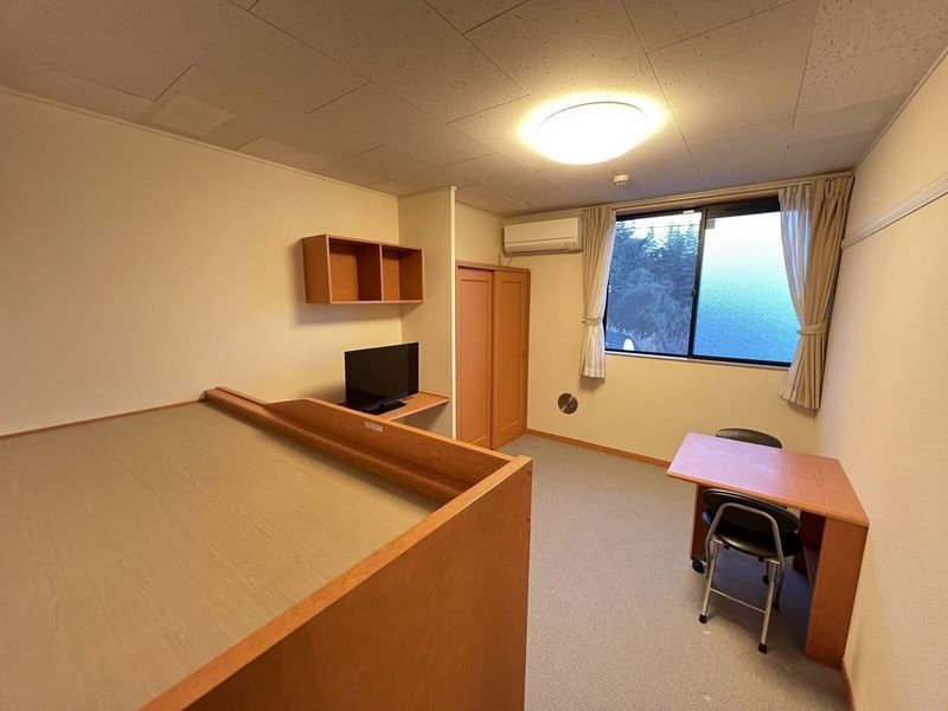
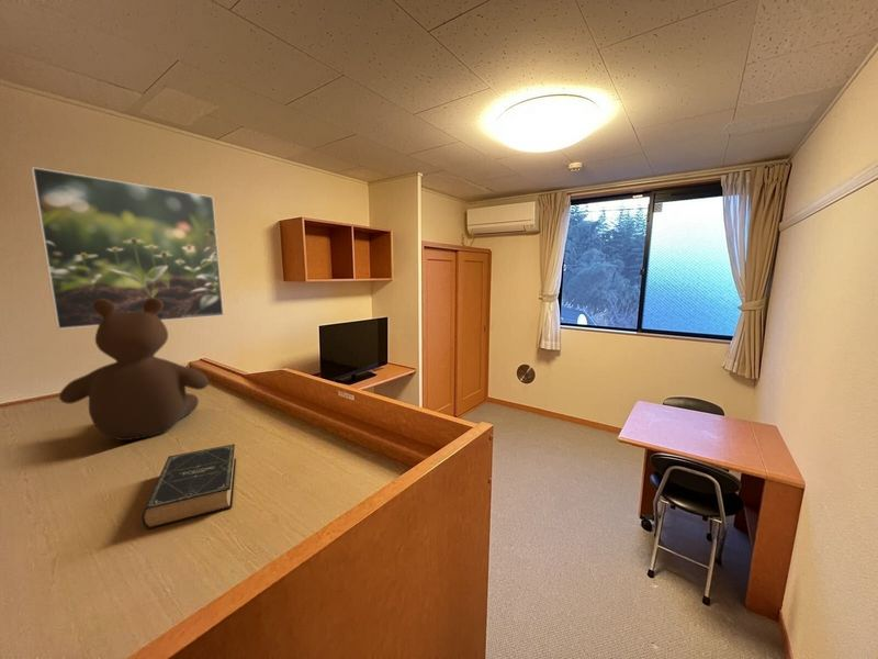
+ book [142,443,237,530]
+ bear [58,298,210,442]
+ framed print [30,166,225,331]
